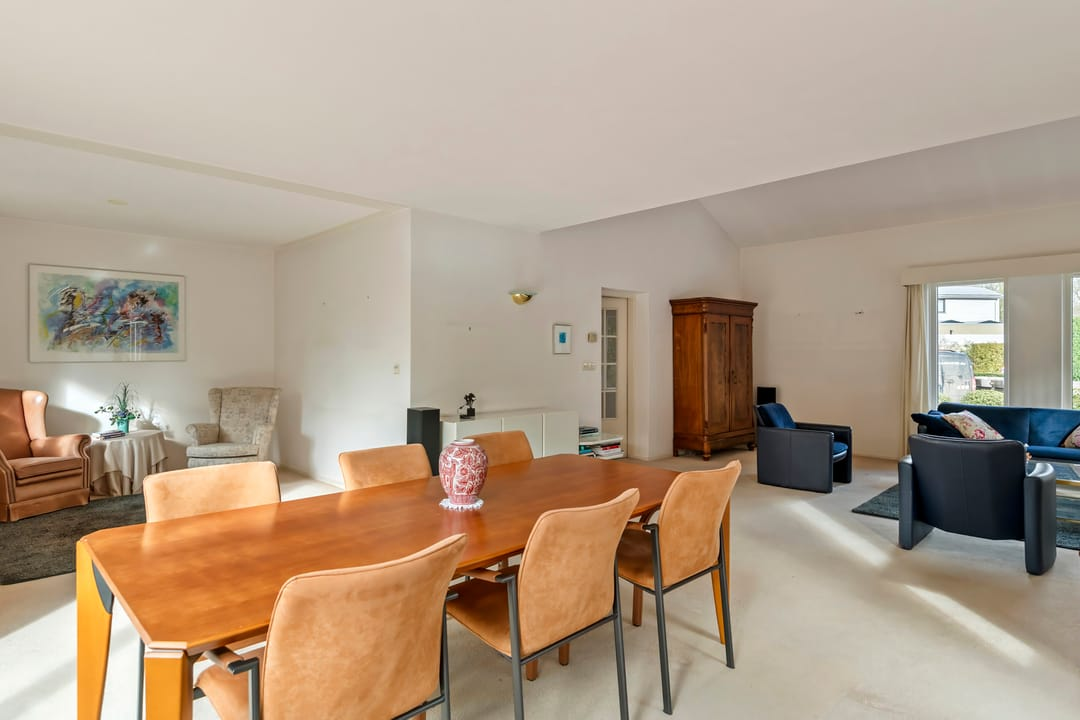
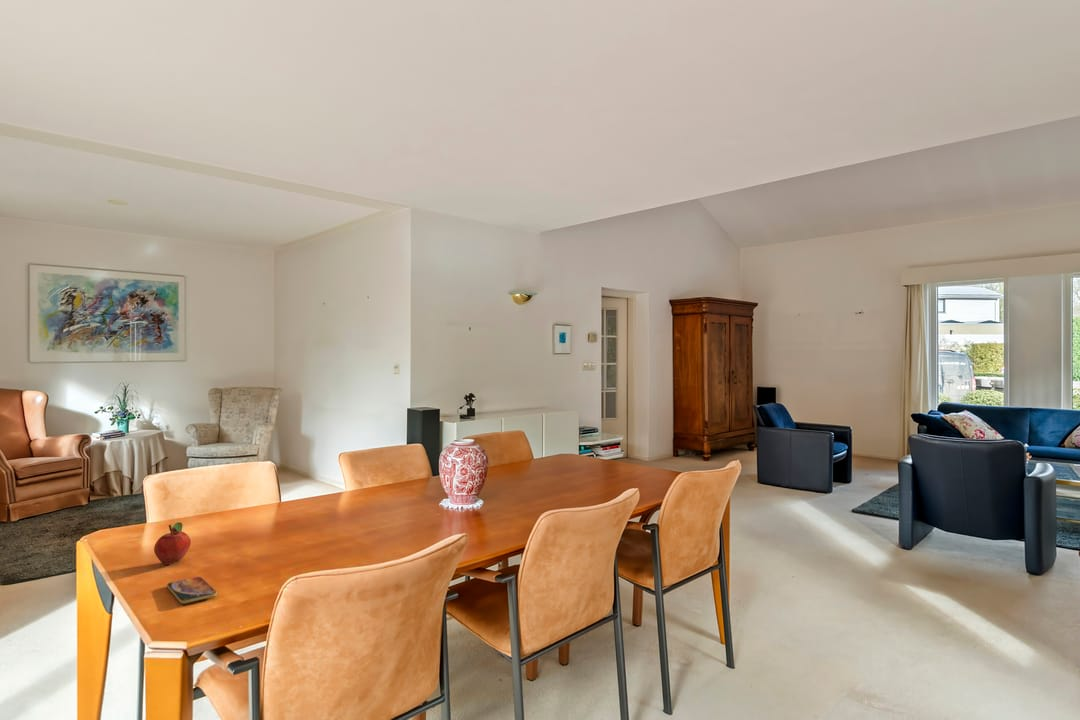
+ fruit [153,521,192,566]
+ smartphone [166,576,218,605]
